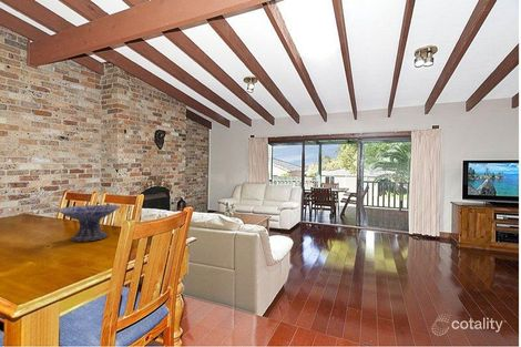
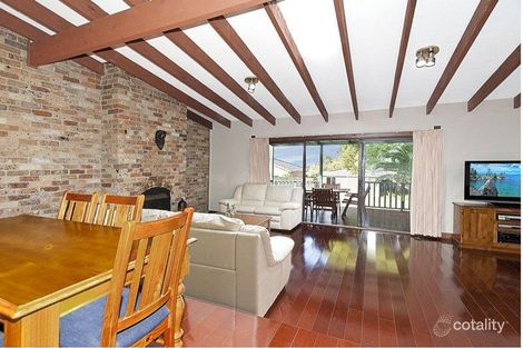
- decorative bowl [54,204,122,243]
